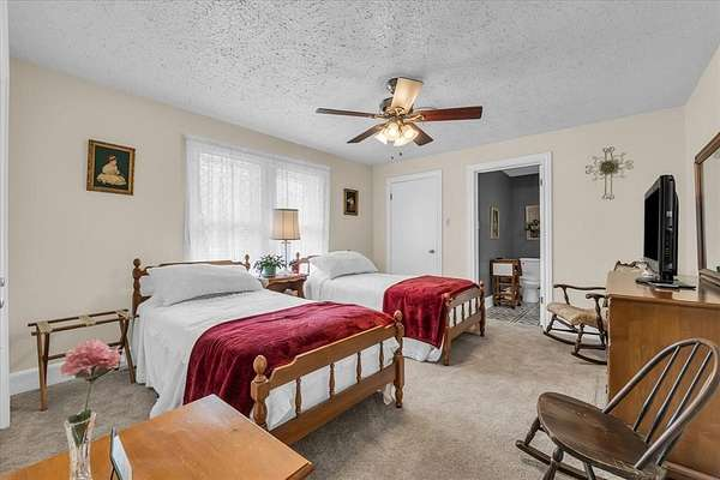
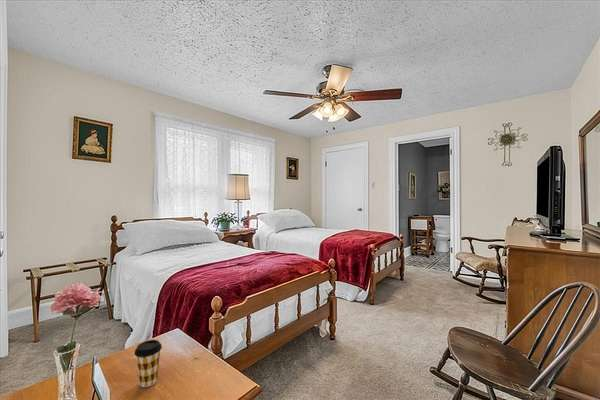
+ coffee cup [133,339,163,388]
